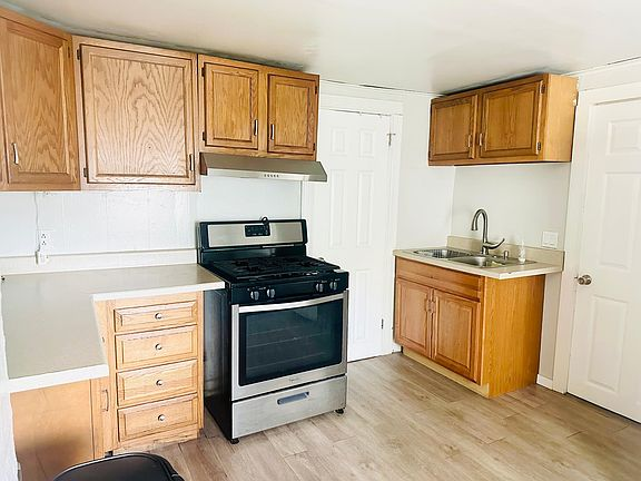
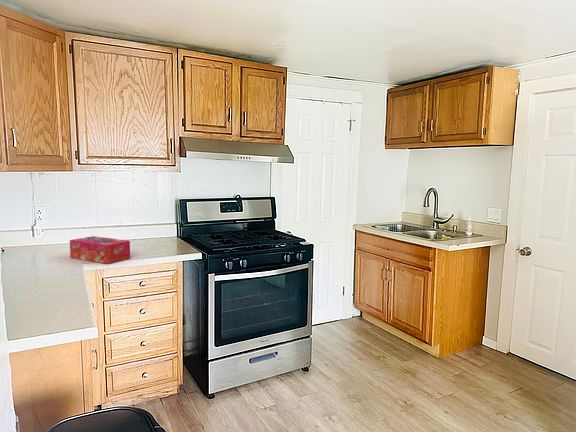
+ tissue box [69,235,131,265]
